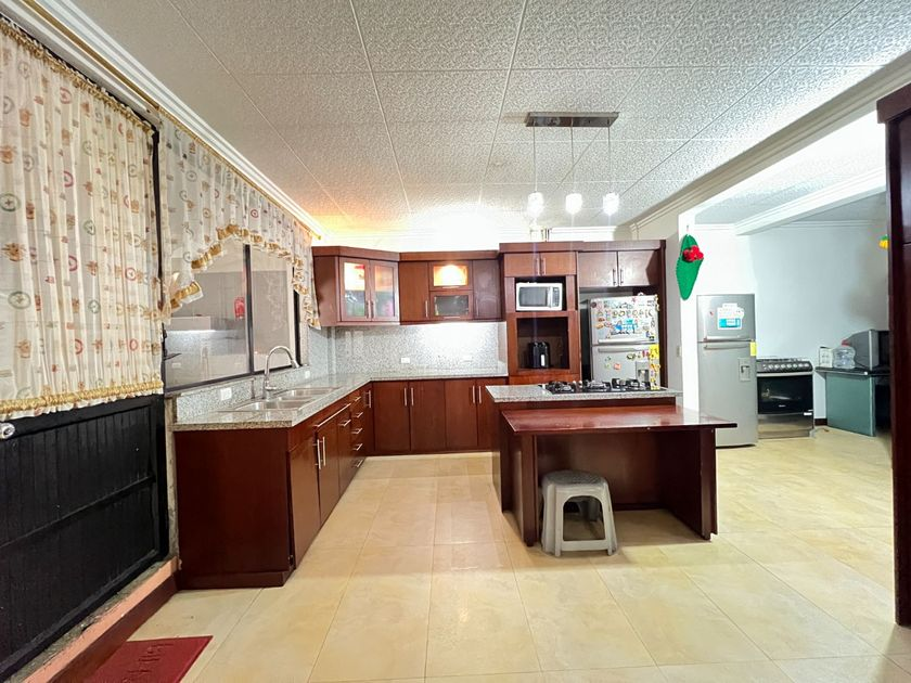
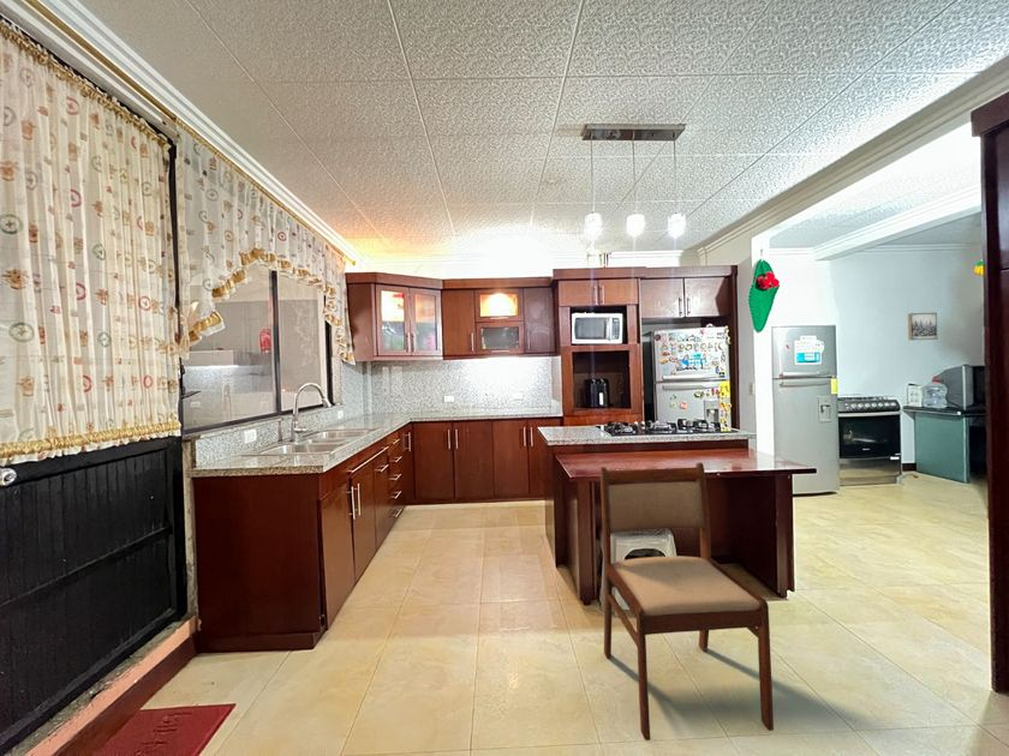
+ wall art [907,312,938,341]
+ dining chair [599,462,775,742]
